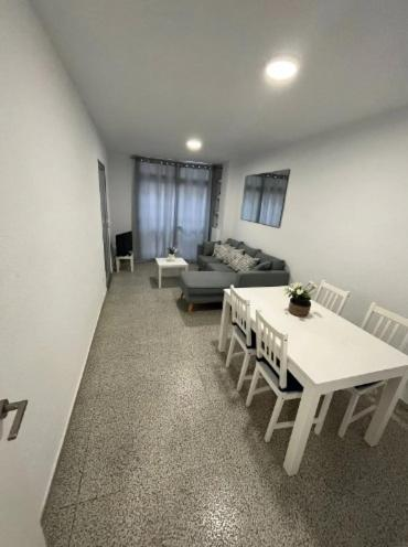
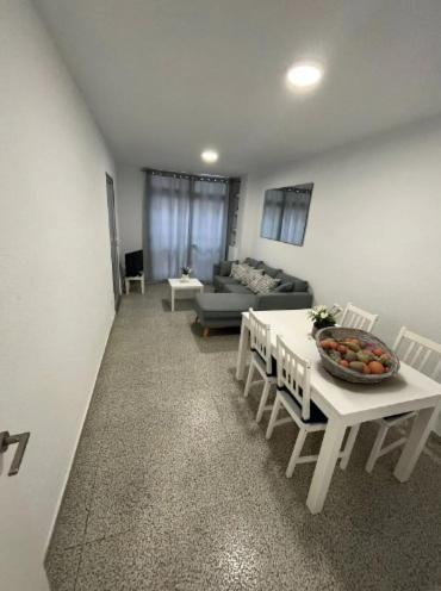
+ fruit basket [315,325,402,385]
